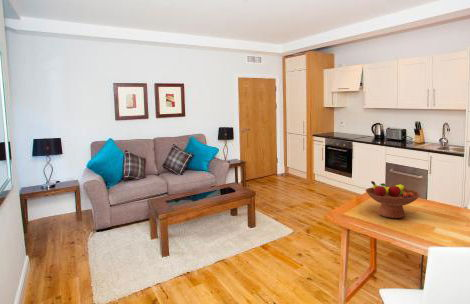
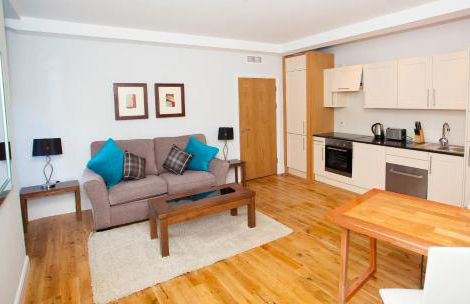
- fruit bowl [365,180,422,219]
